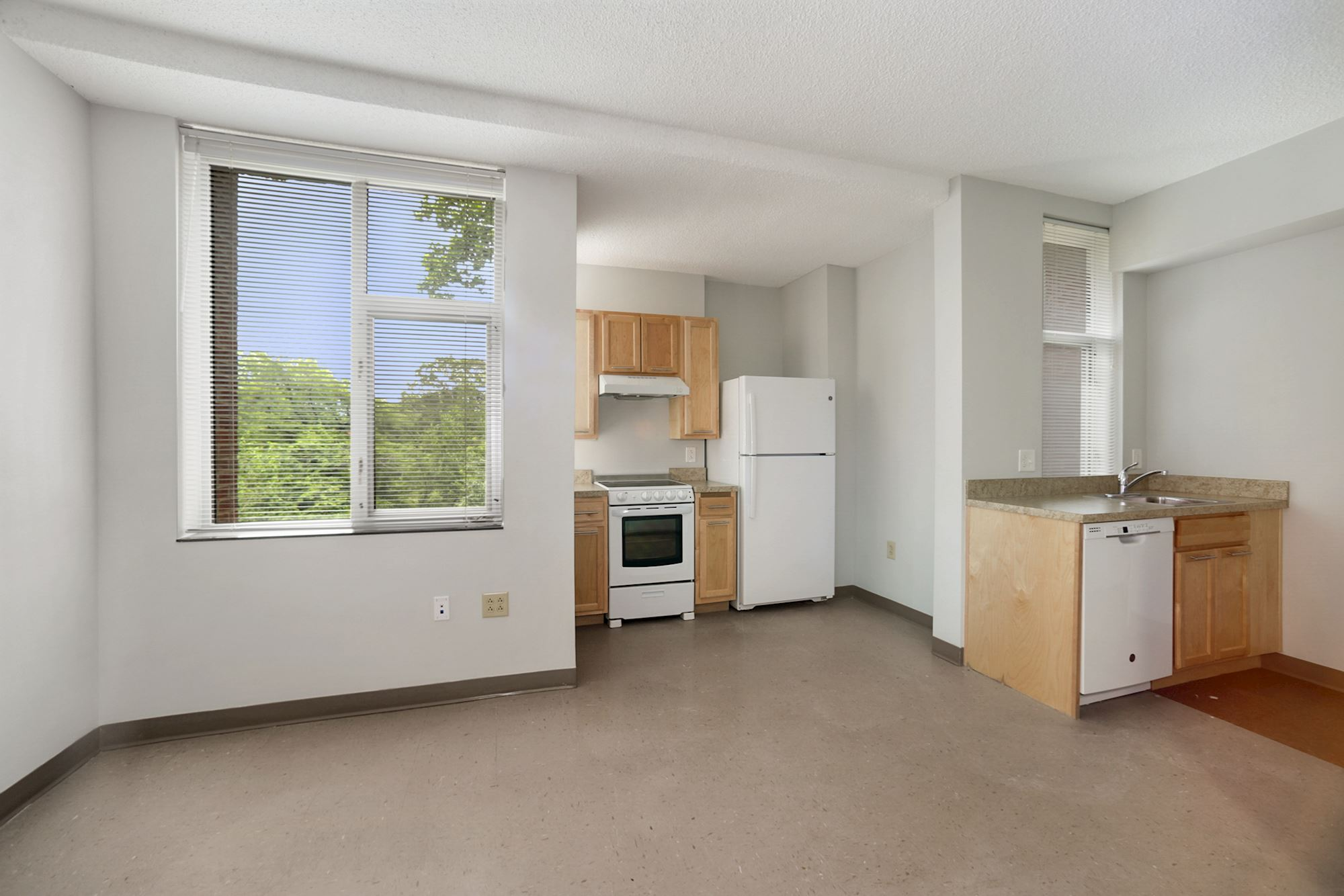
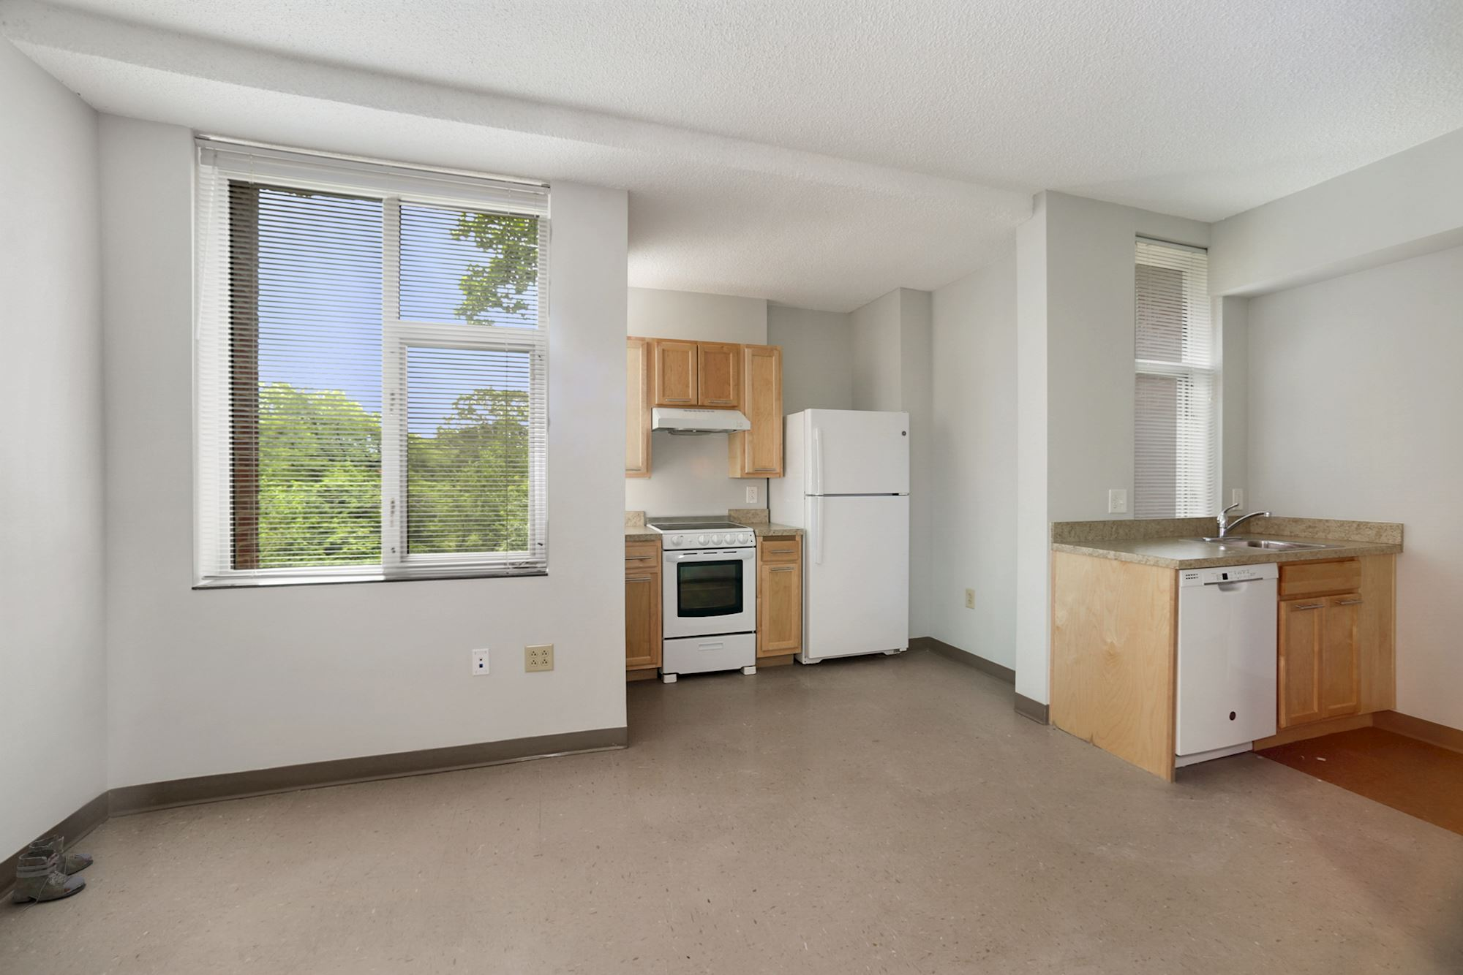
+ boots [10,834,94,913]
